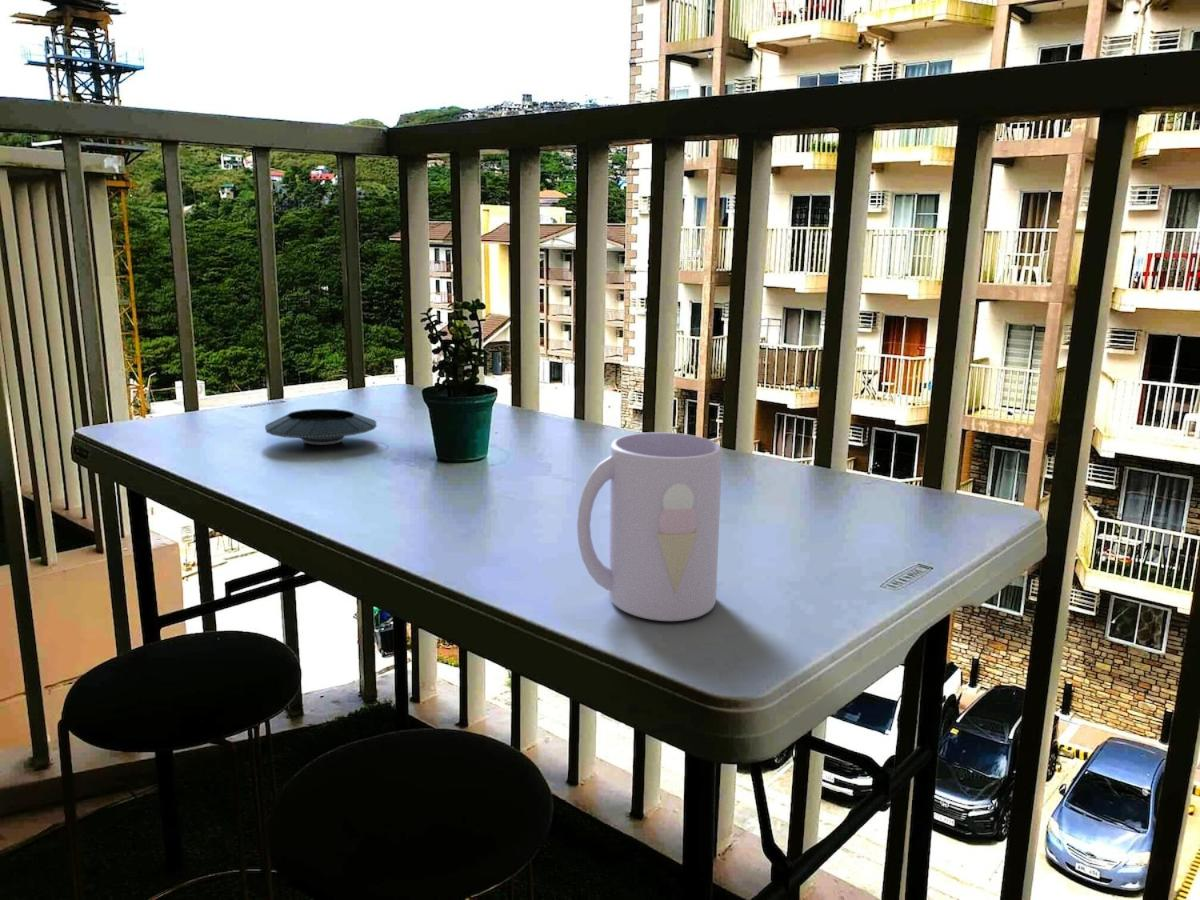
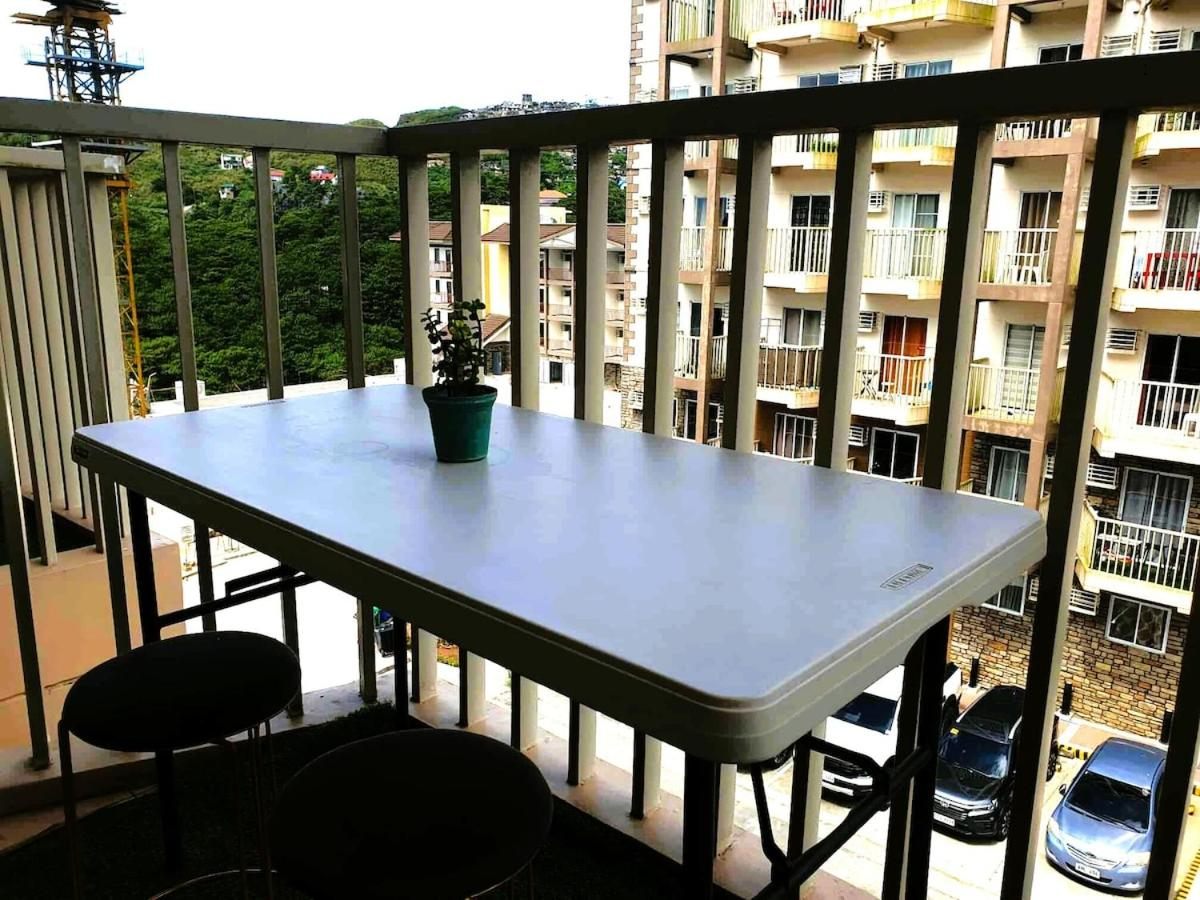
- saucer [264,408,378,446]
- mug [576,431,723,622]
